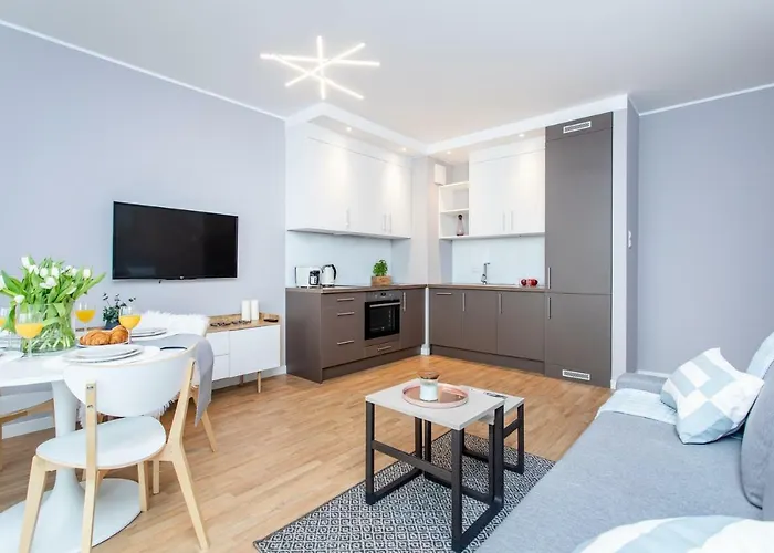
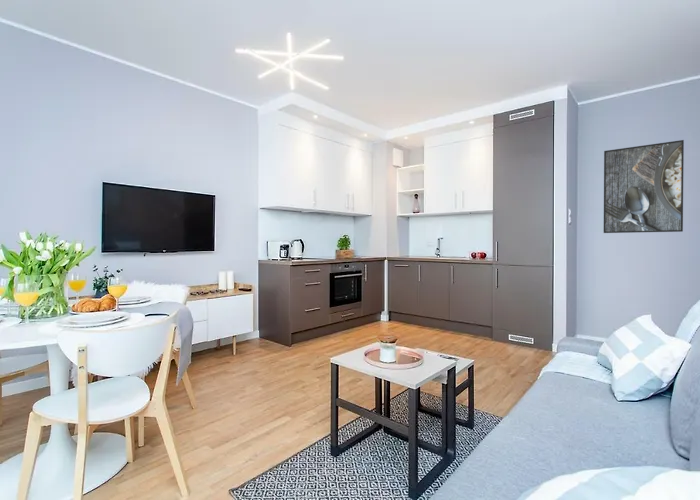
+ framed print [603,139,685,234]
